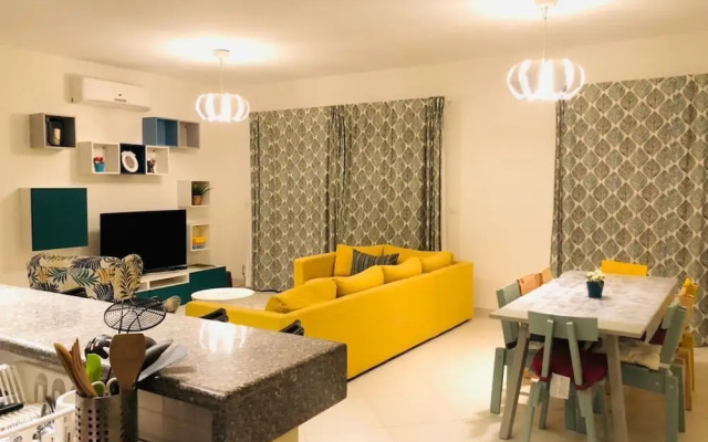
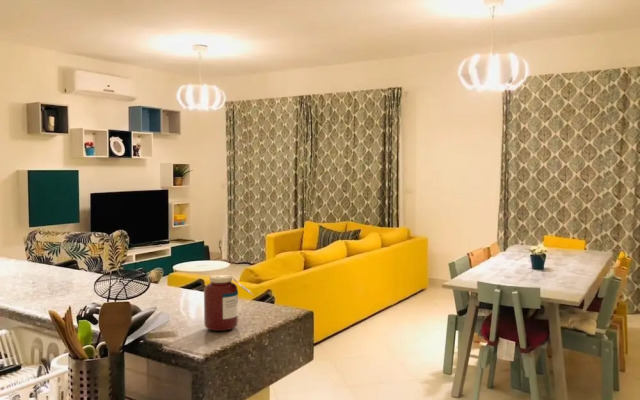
+ jar [203,274,253,332]
